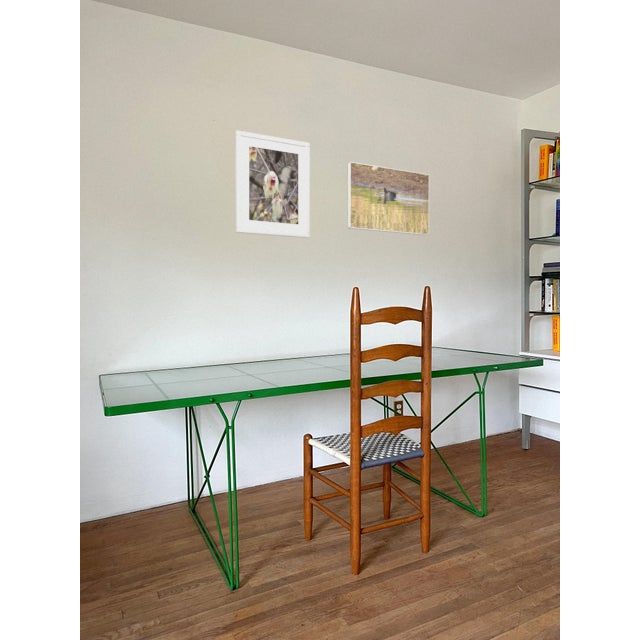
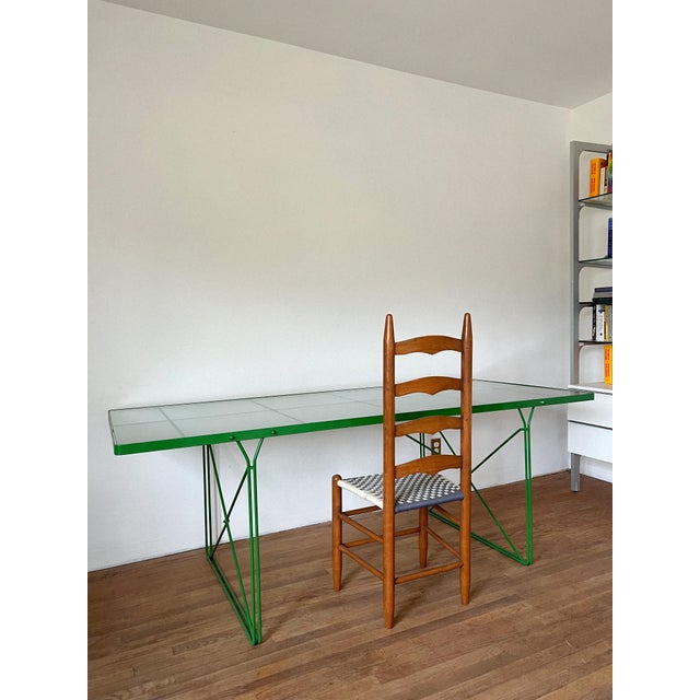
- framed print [234,129,311,239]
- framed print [346,161,430,236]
